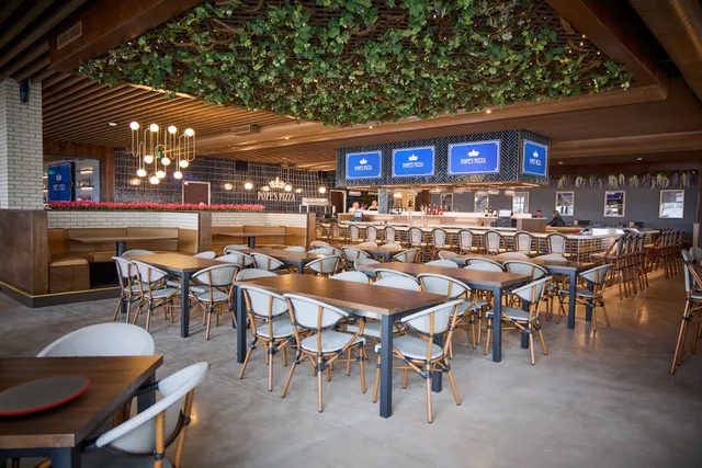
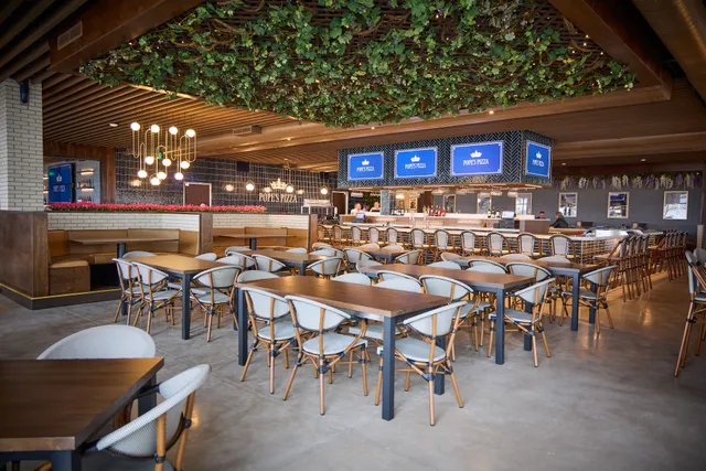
- plate [0,374,91,416]
